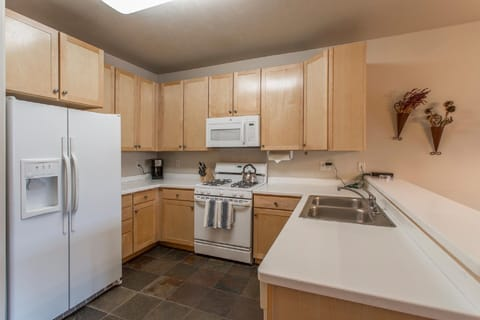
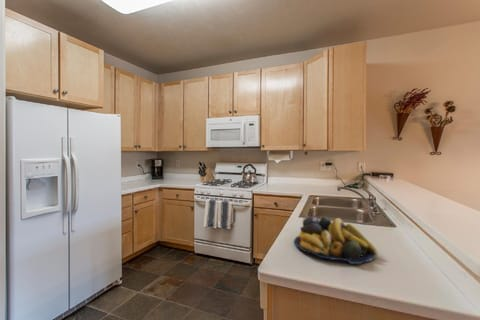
+ fruit bowl [293,215,378,265]
